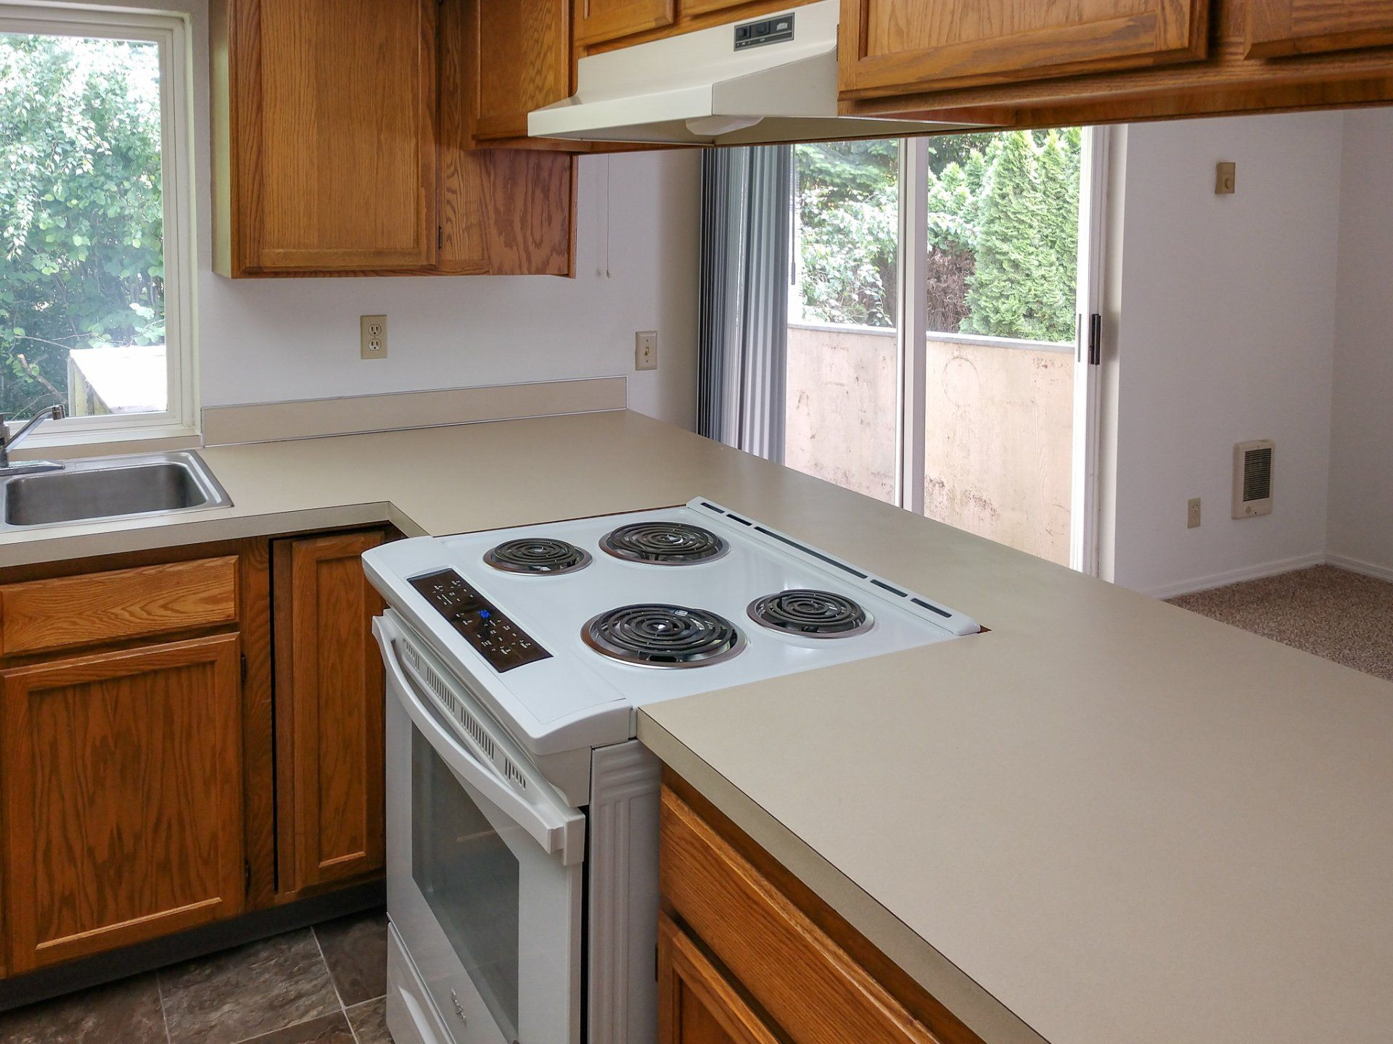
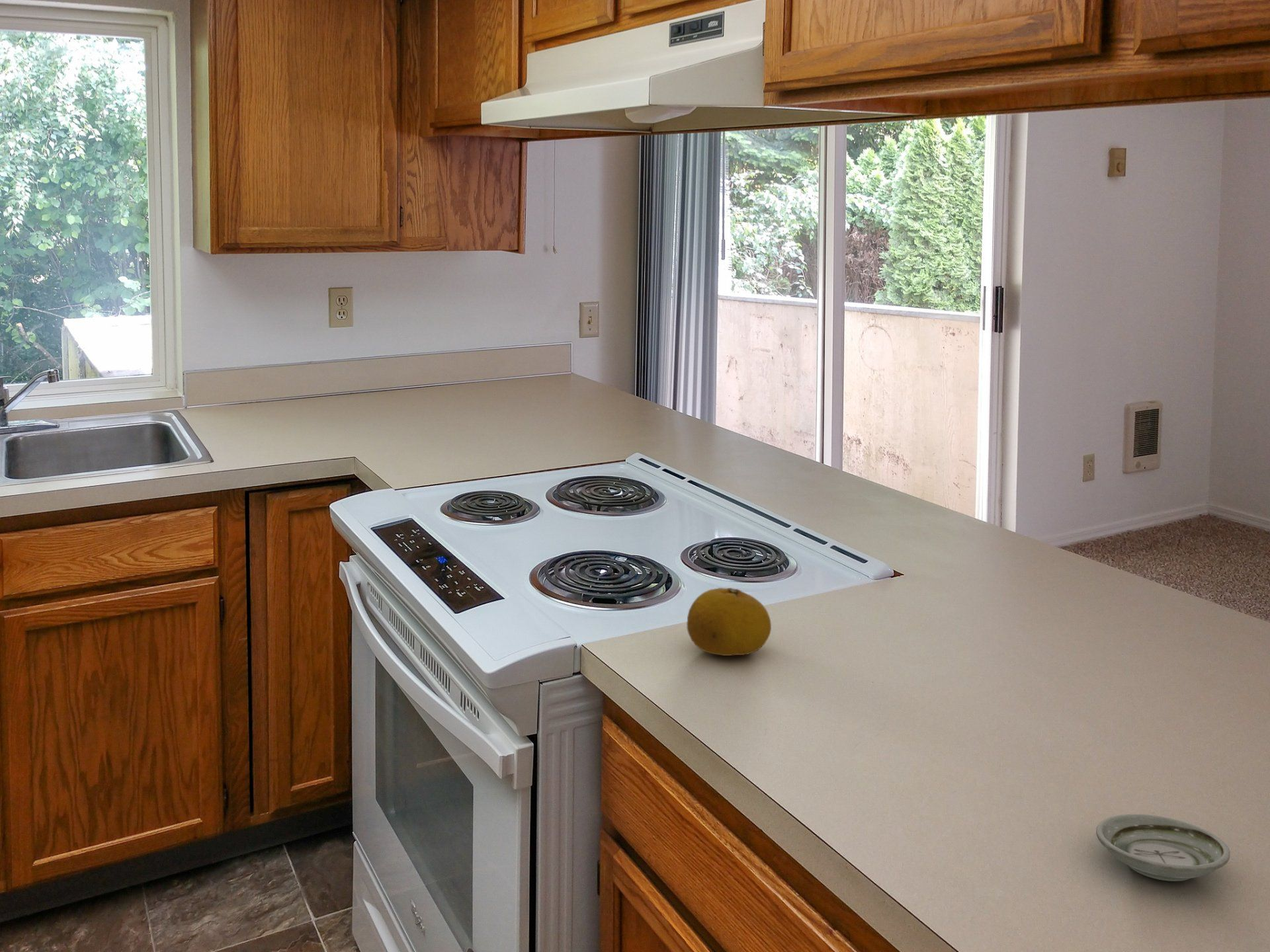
+ saucer [1095,813,1231,882]
+ fruit [686,587,772,656]
